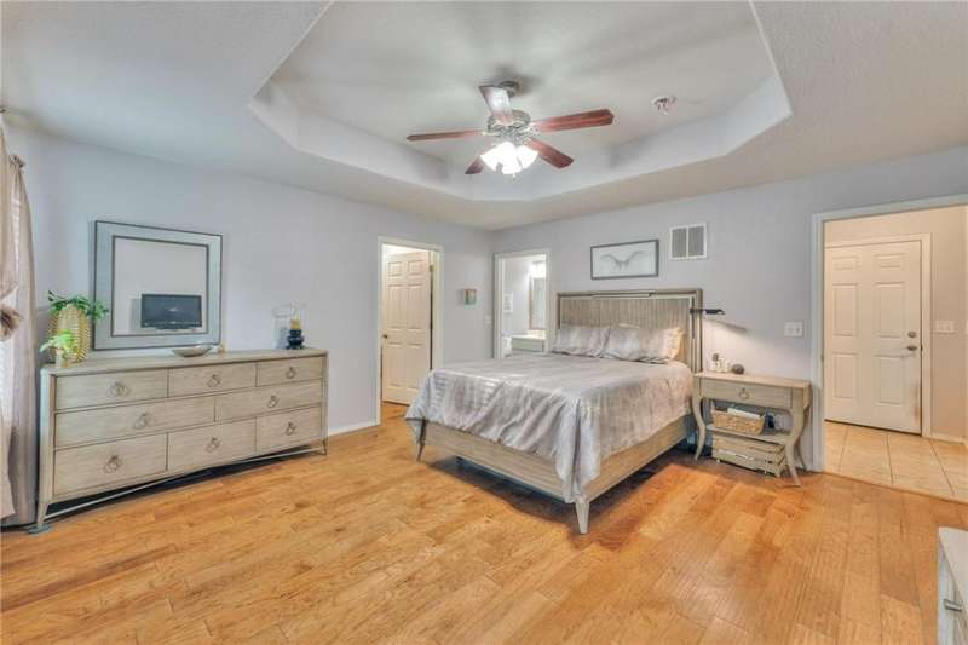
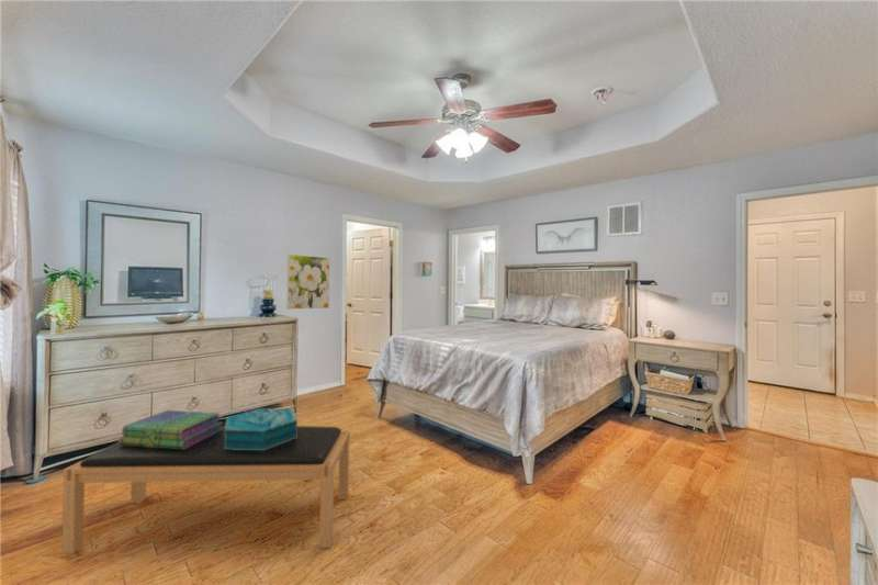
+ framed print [285,254,330,311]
+ bench [60,425,351,554]
+ stack of books [117,409,224,449]
+ decorative box [224,407,299,450]
